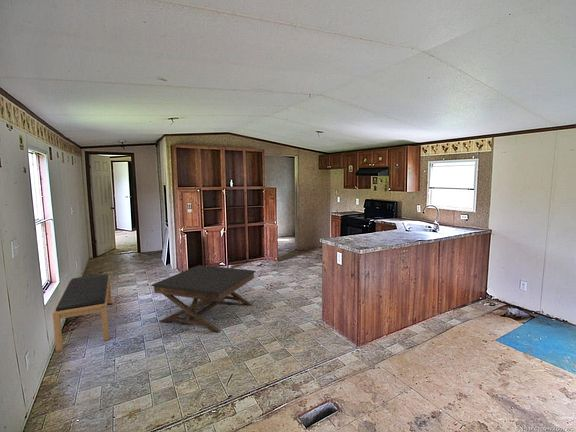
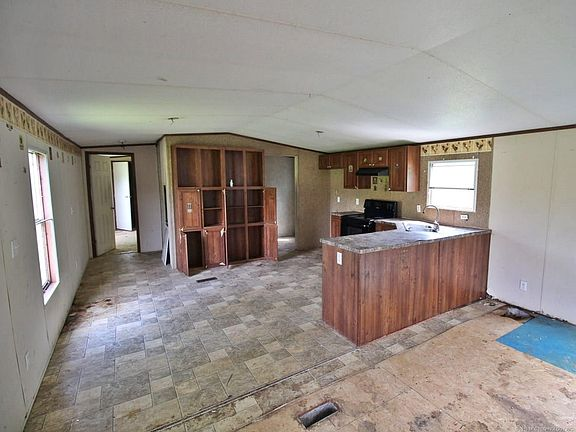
- coffee table [150,264,257,333]
- bench [52,273,113,352]
